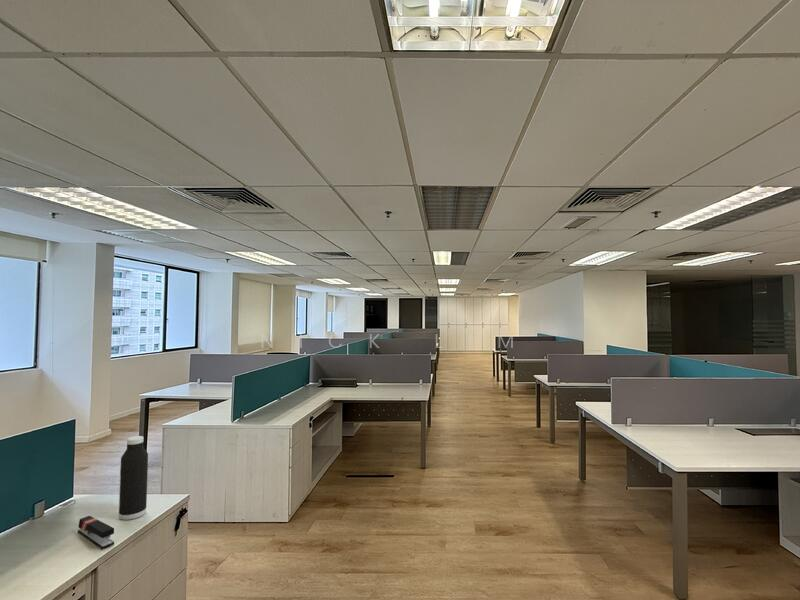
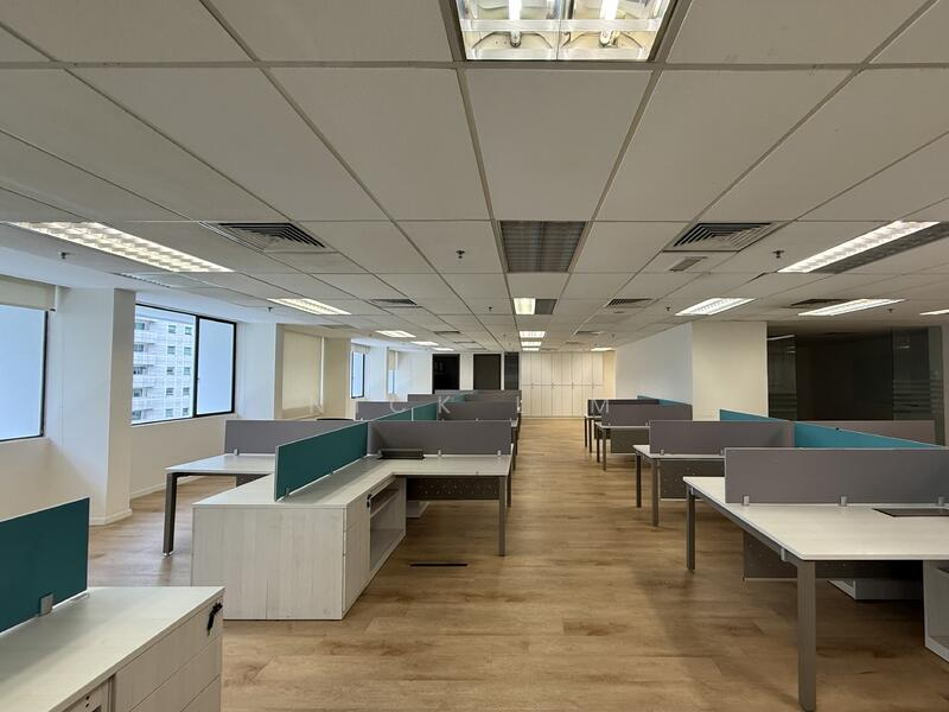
- water bottle [118,435,149,521]
- stapler [77,515,115,550]
